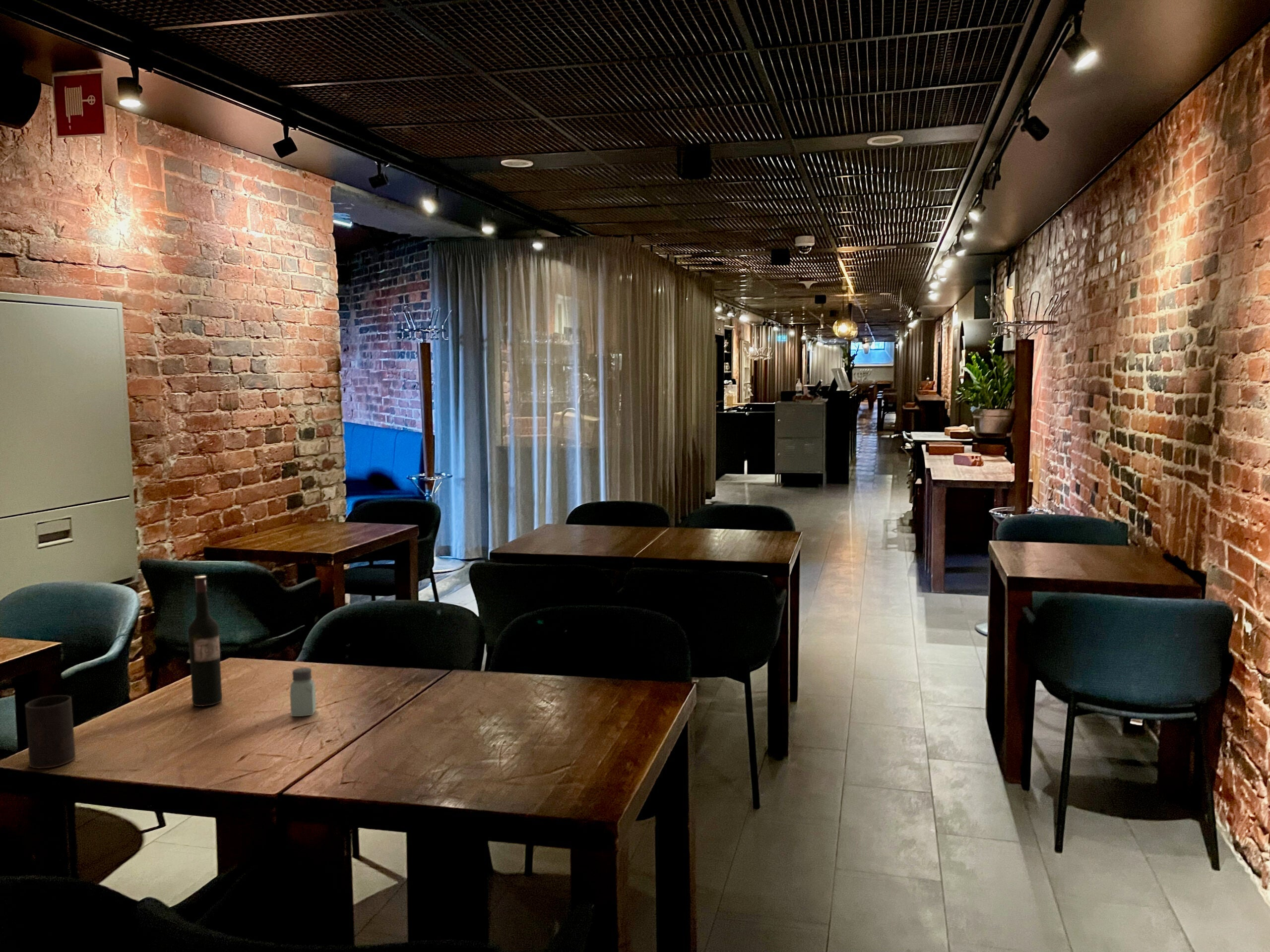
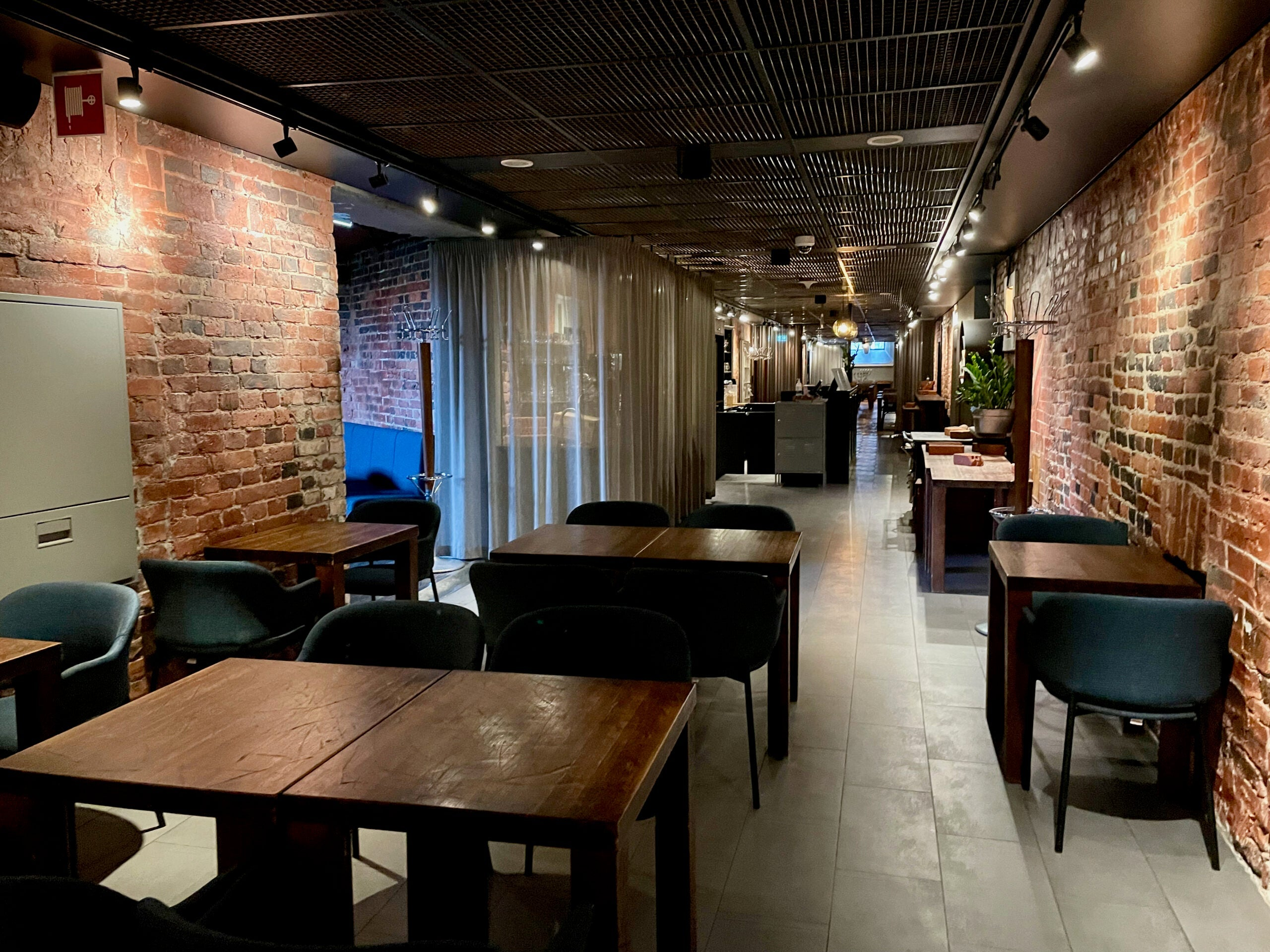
- cup [25,695,76,769]
- saltshaker [290,667,317,717]
- wine bottle [188,575,223,707]
